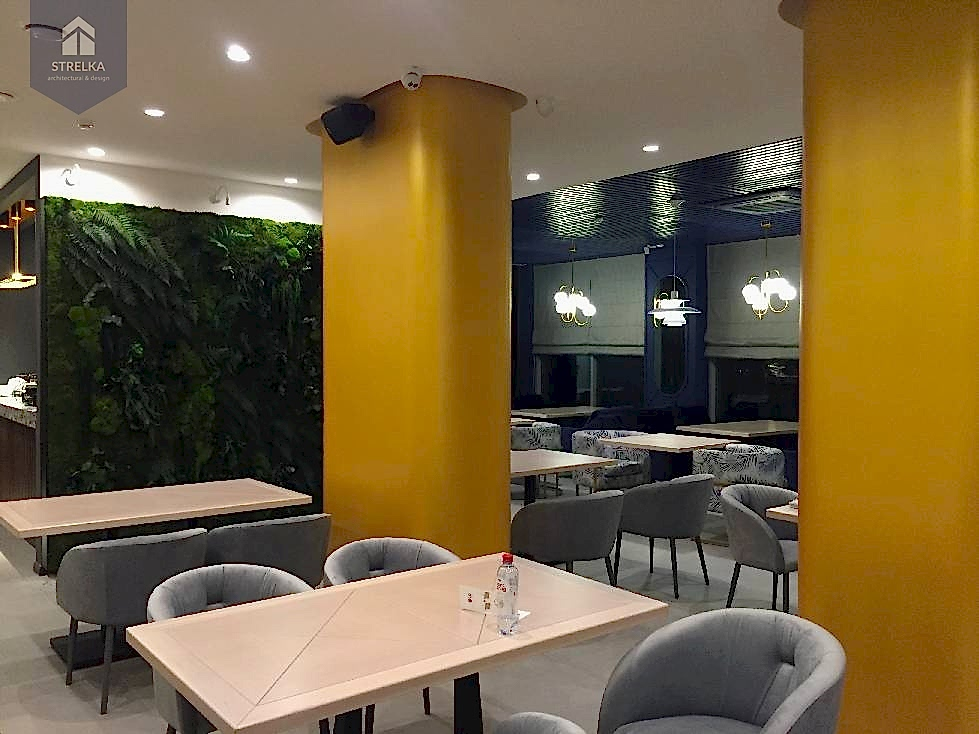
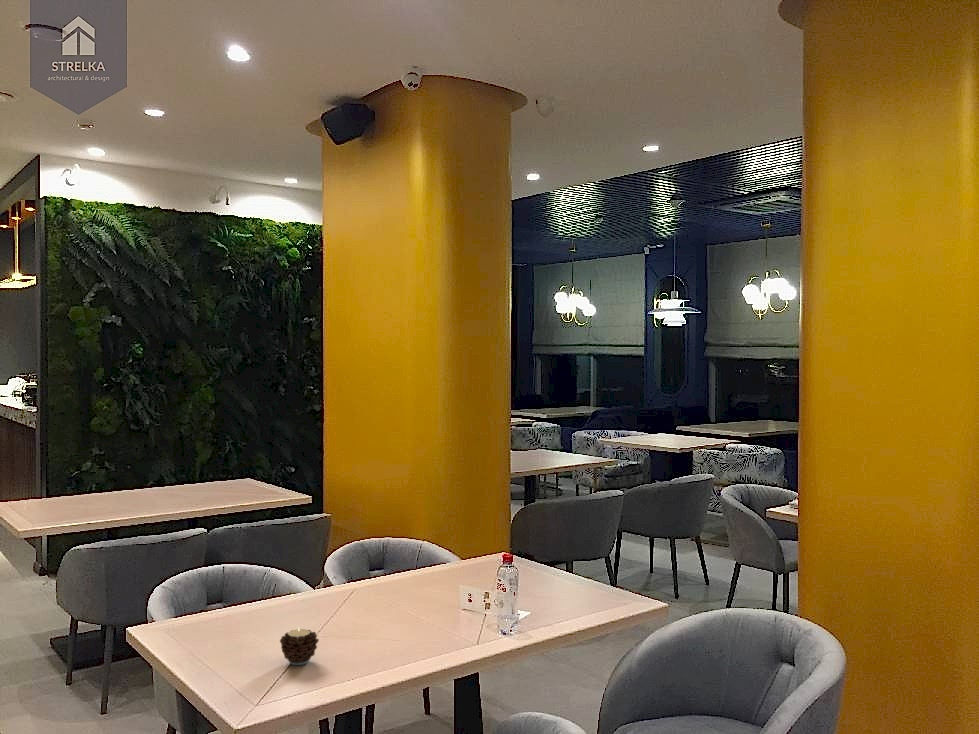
+ candle [279,627,320,666]
